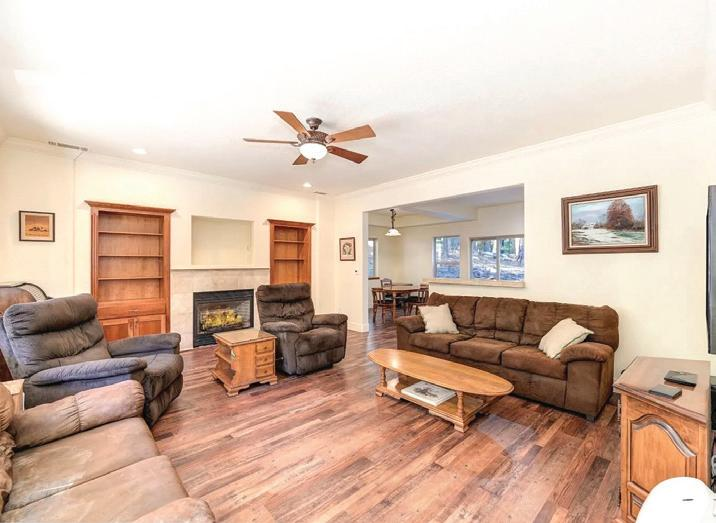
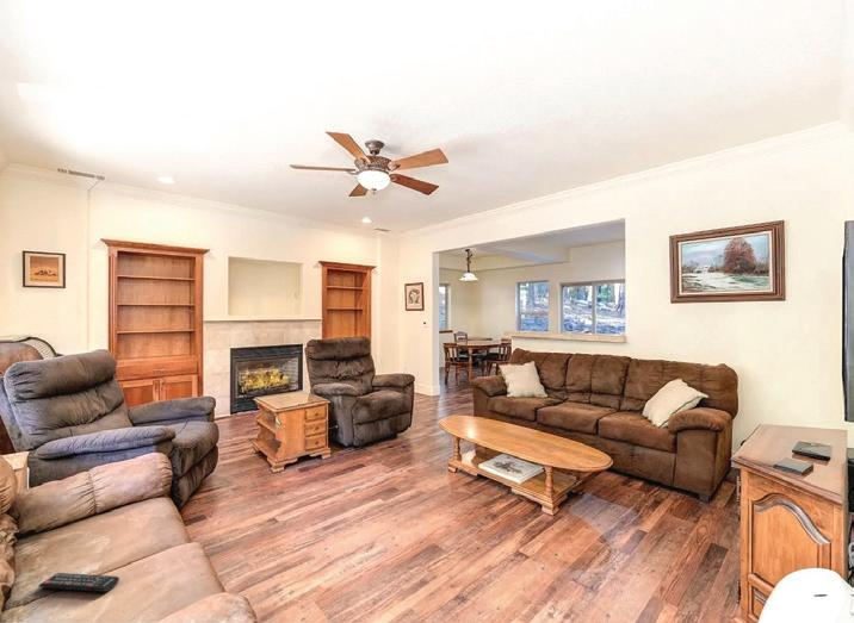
+ remote control [37,572,120,593]
